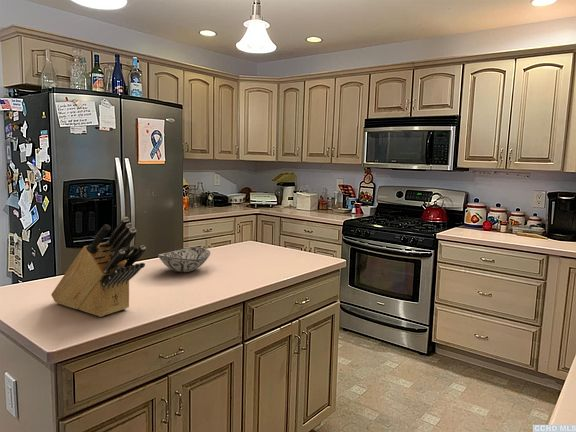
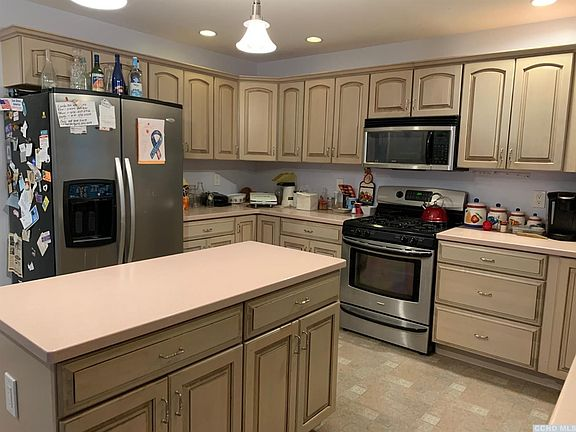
- decorative bowl [157,246,211,273]
- knife block [50,216,147,318]
